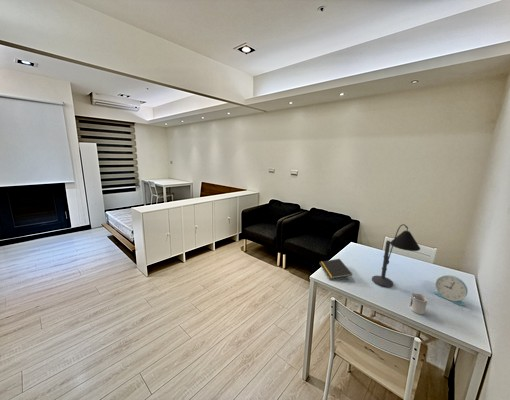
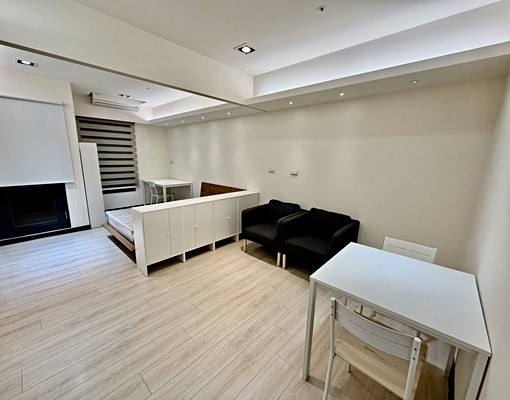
- alarm clock [433,274,469,307]
- notepad [319,258,353,280]
- desk lamp [371,223,421,288]
- cup [409,293,428,315]
